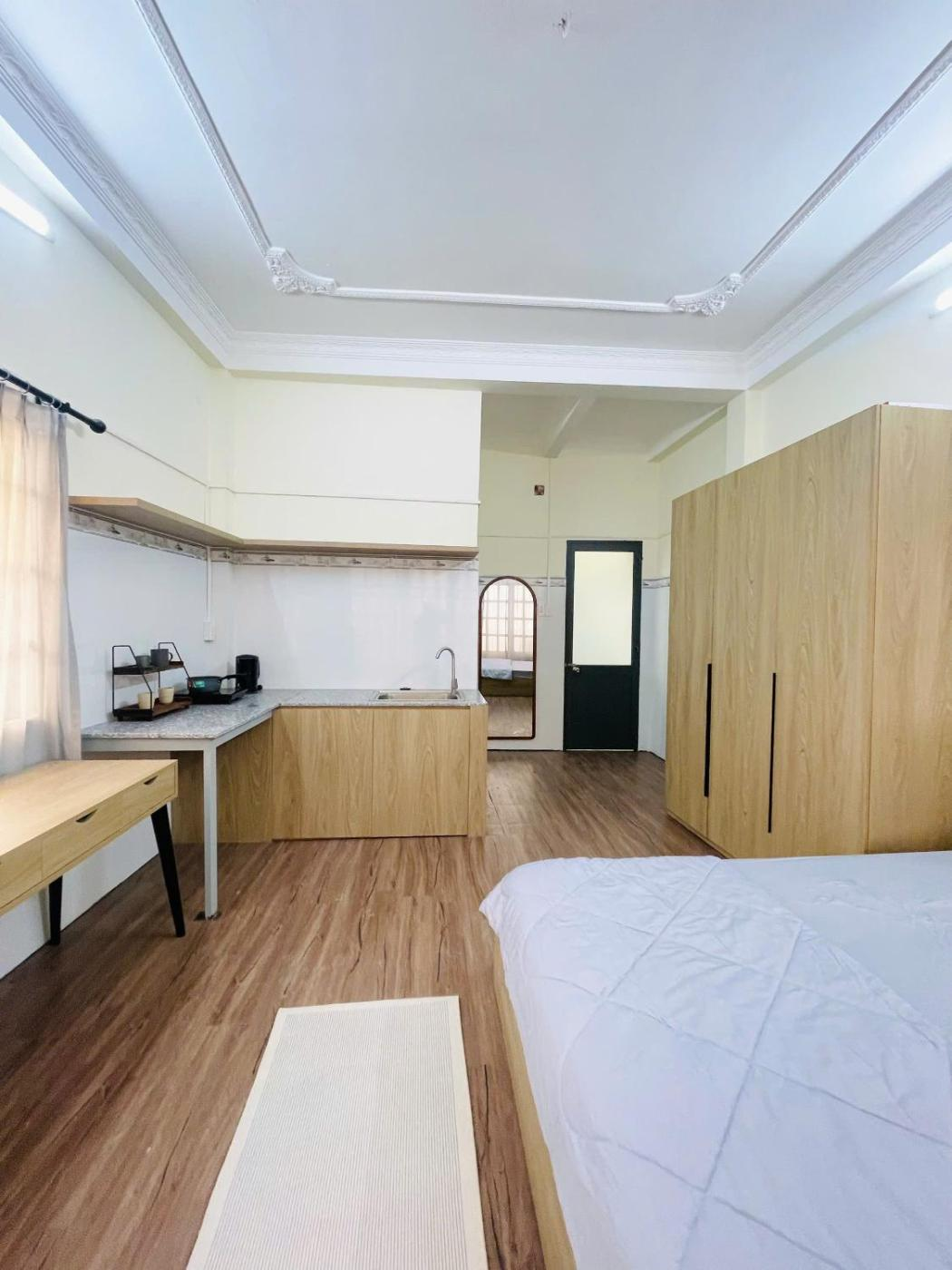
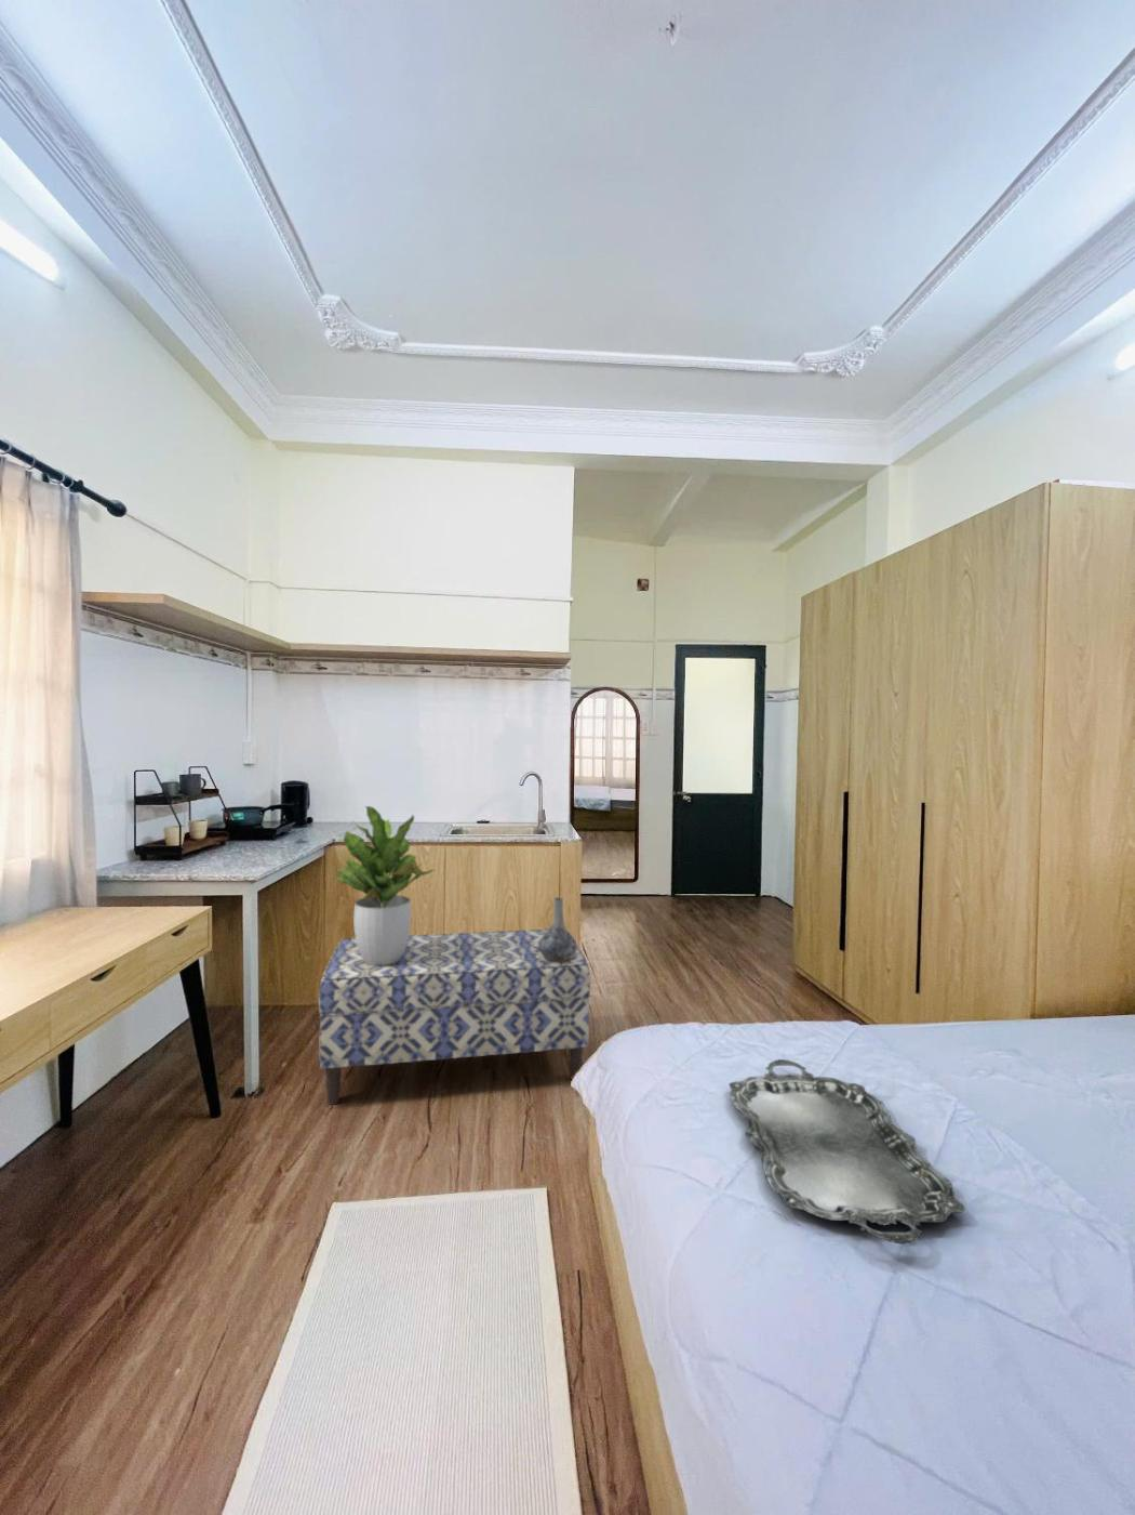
+ decorative vase [539,896,578,961]
+ bench [318,927,591,1106]
+ potted plant [329,805,435,965]
+ serving tray [728,1058,967,1244]
